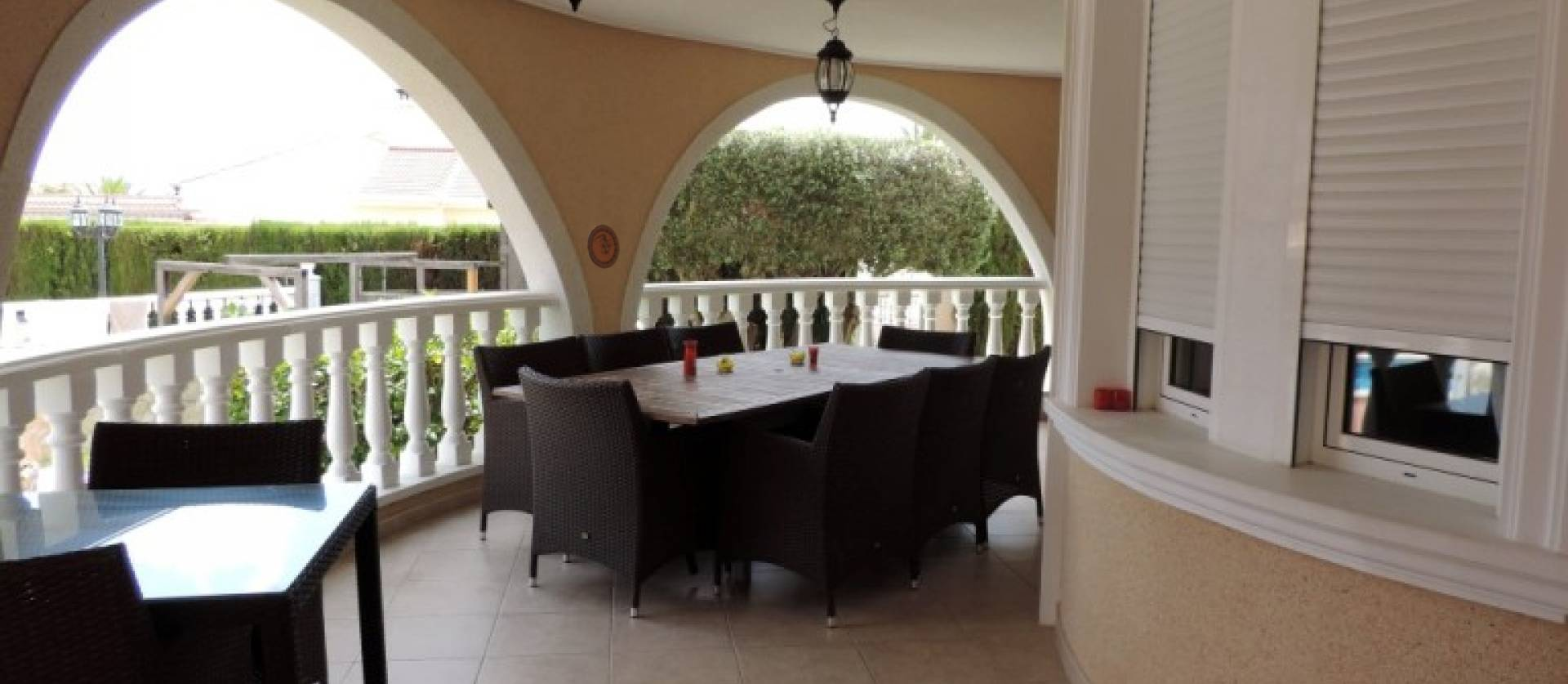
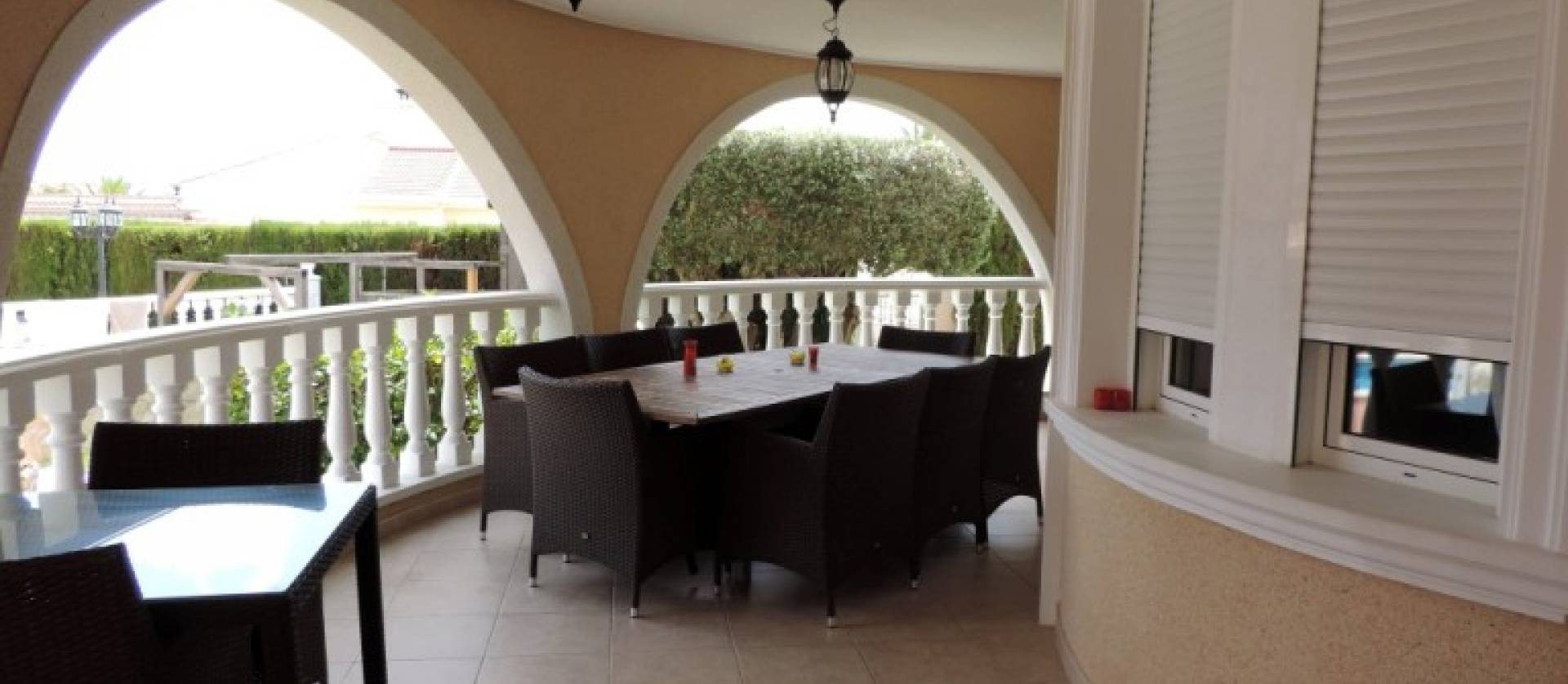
- decorative plate [586,224,621,270]
